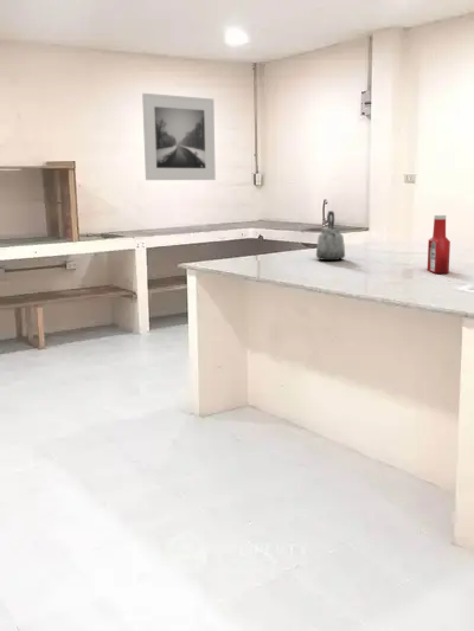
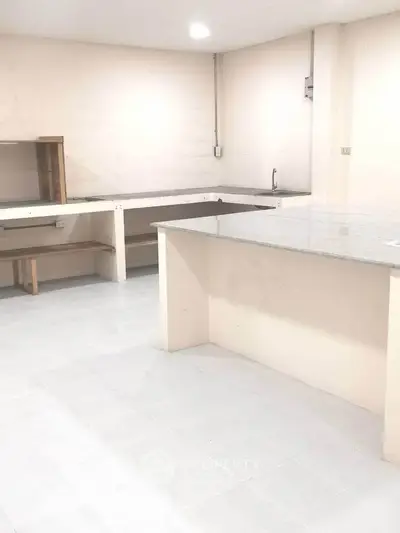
- soap bottle [427,214,451,275]
- kettle [315,210,346,262]
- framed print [141,92,217,181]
